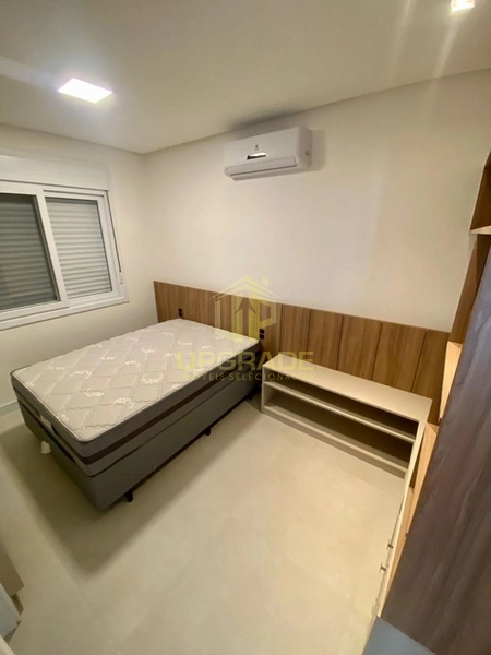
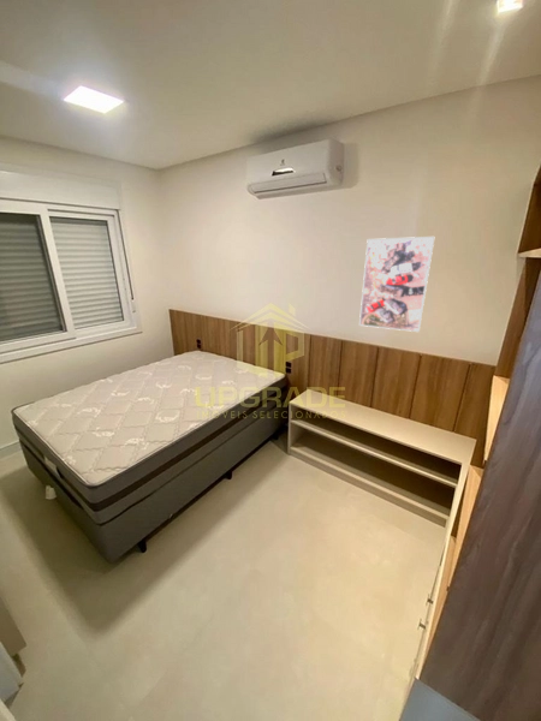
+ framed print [358,236,435,333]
